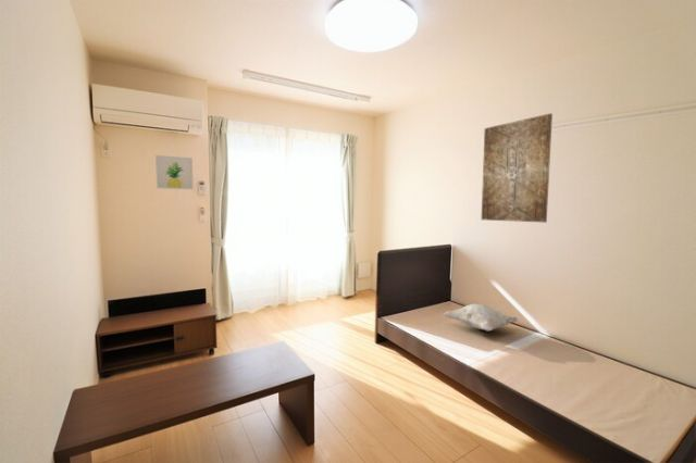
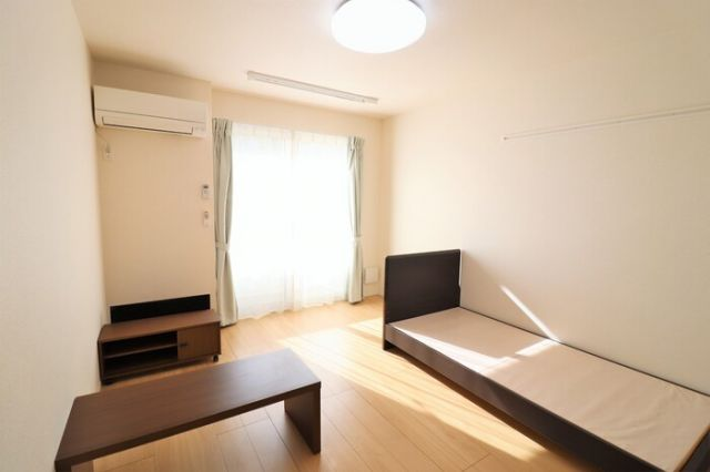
- wall art [154,154,195,190]
- decorative pillow [443,303,520,333]
- wall art [481,112,554,224]
